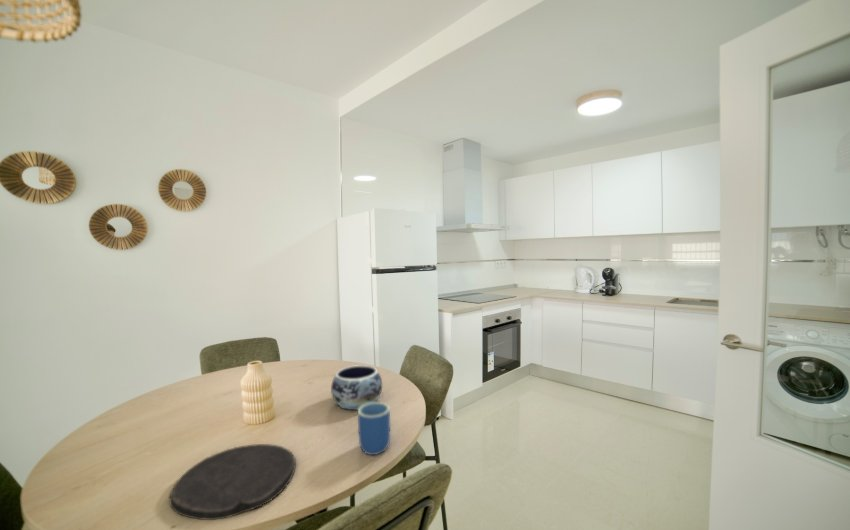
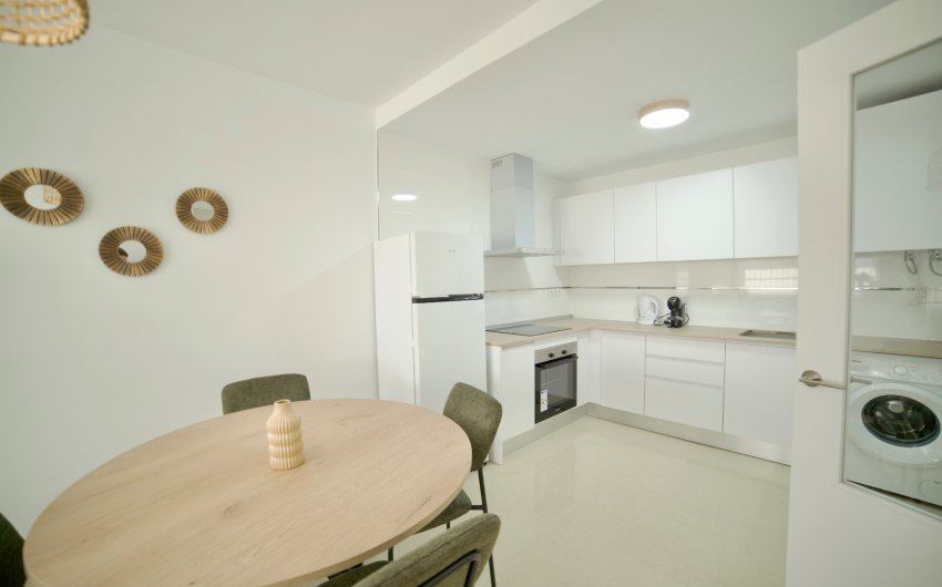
- plate [168,443,297,521]
- decorative bowl [330,364,383,411]
- mug [357,401,391,456]
